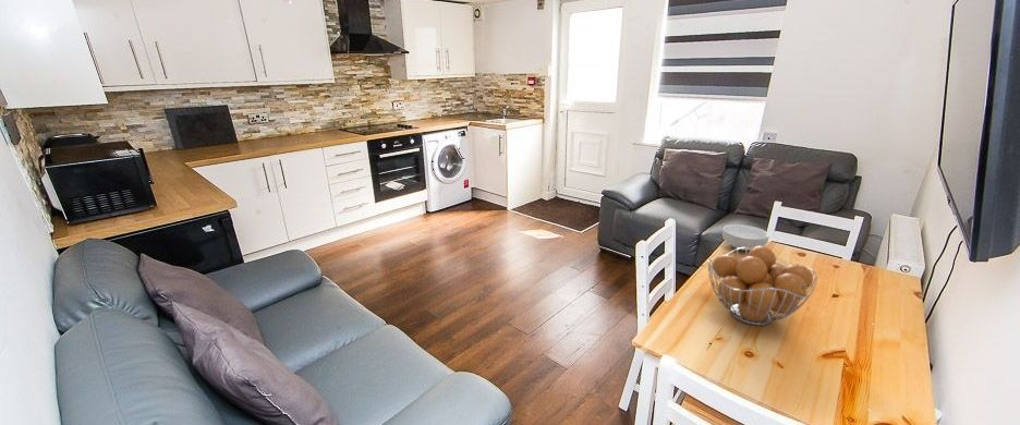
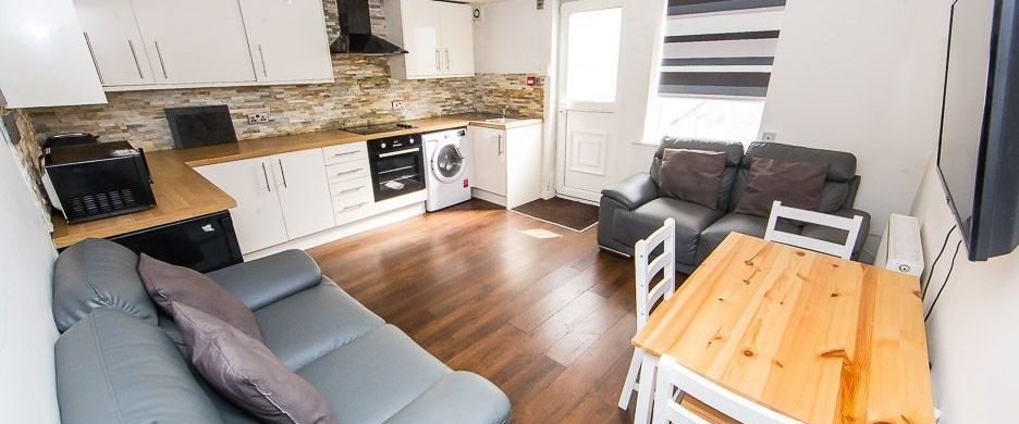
- cereal bowl [721,223,770,252]
- fruit basket [706,246,818,327]
